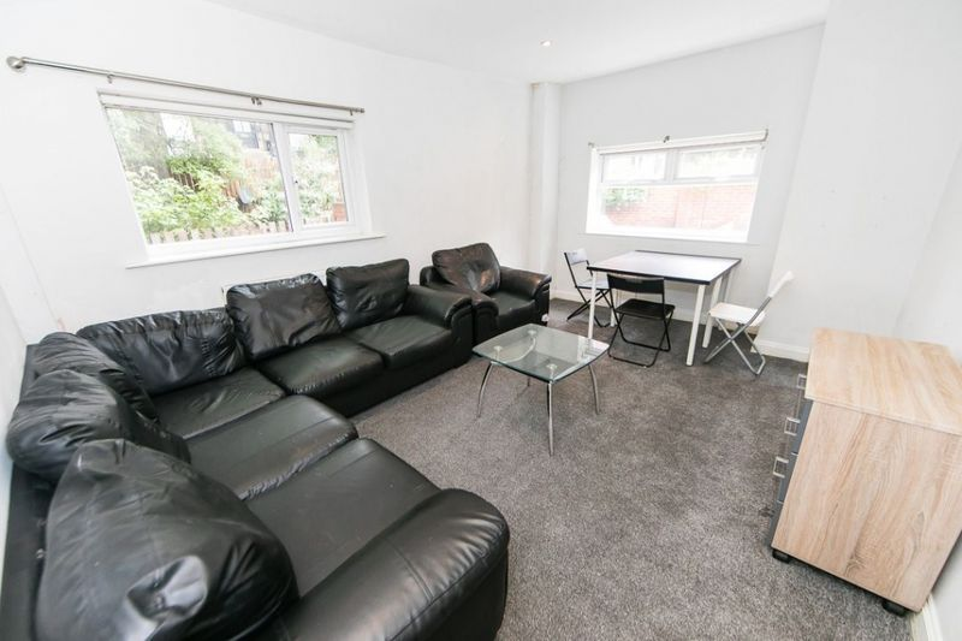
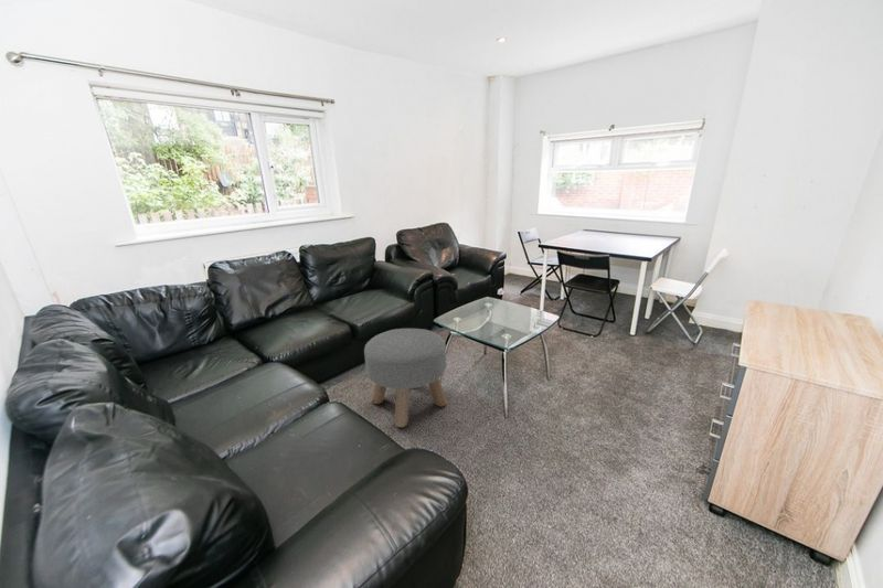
+ ottoman [363,328,448,428]
